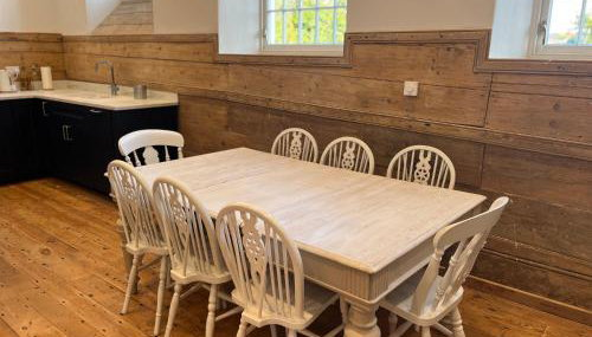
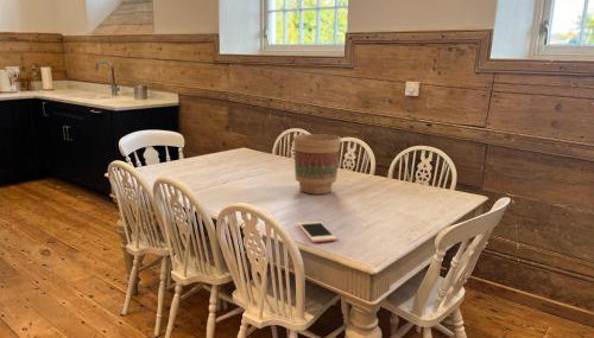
+ flower pot [292,133,342,196]
+ cell phone [297,221,337,243]
